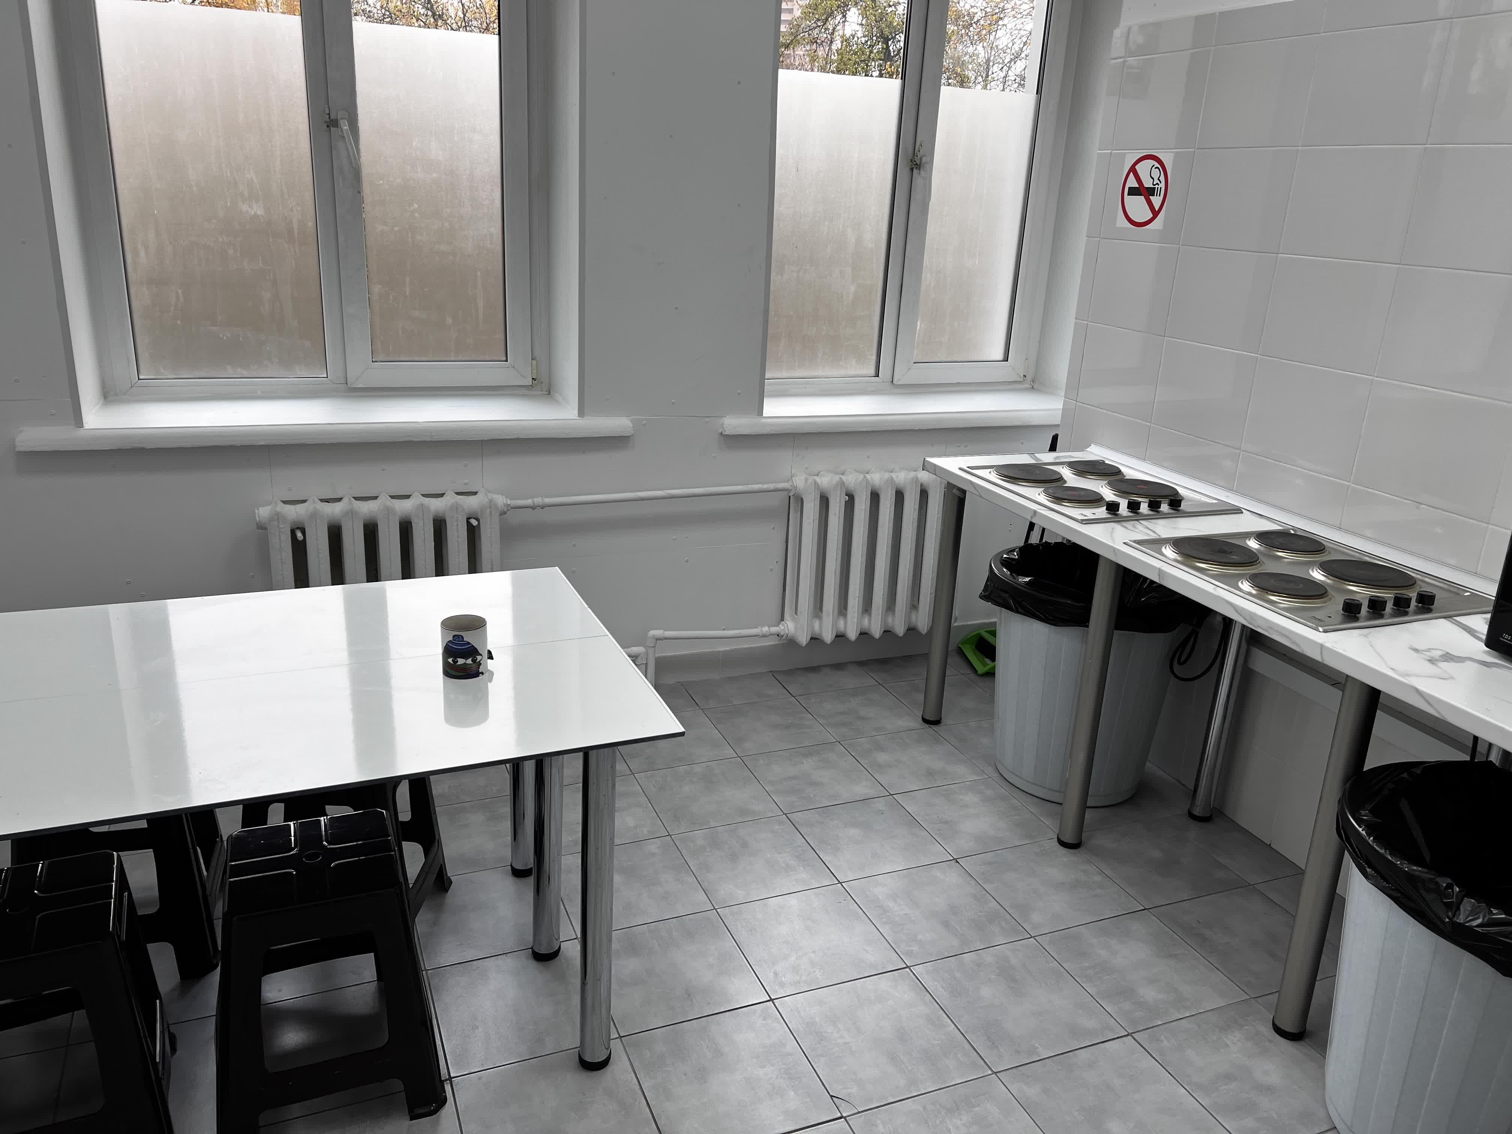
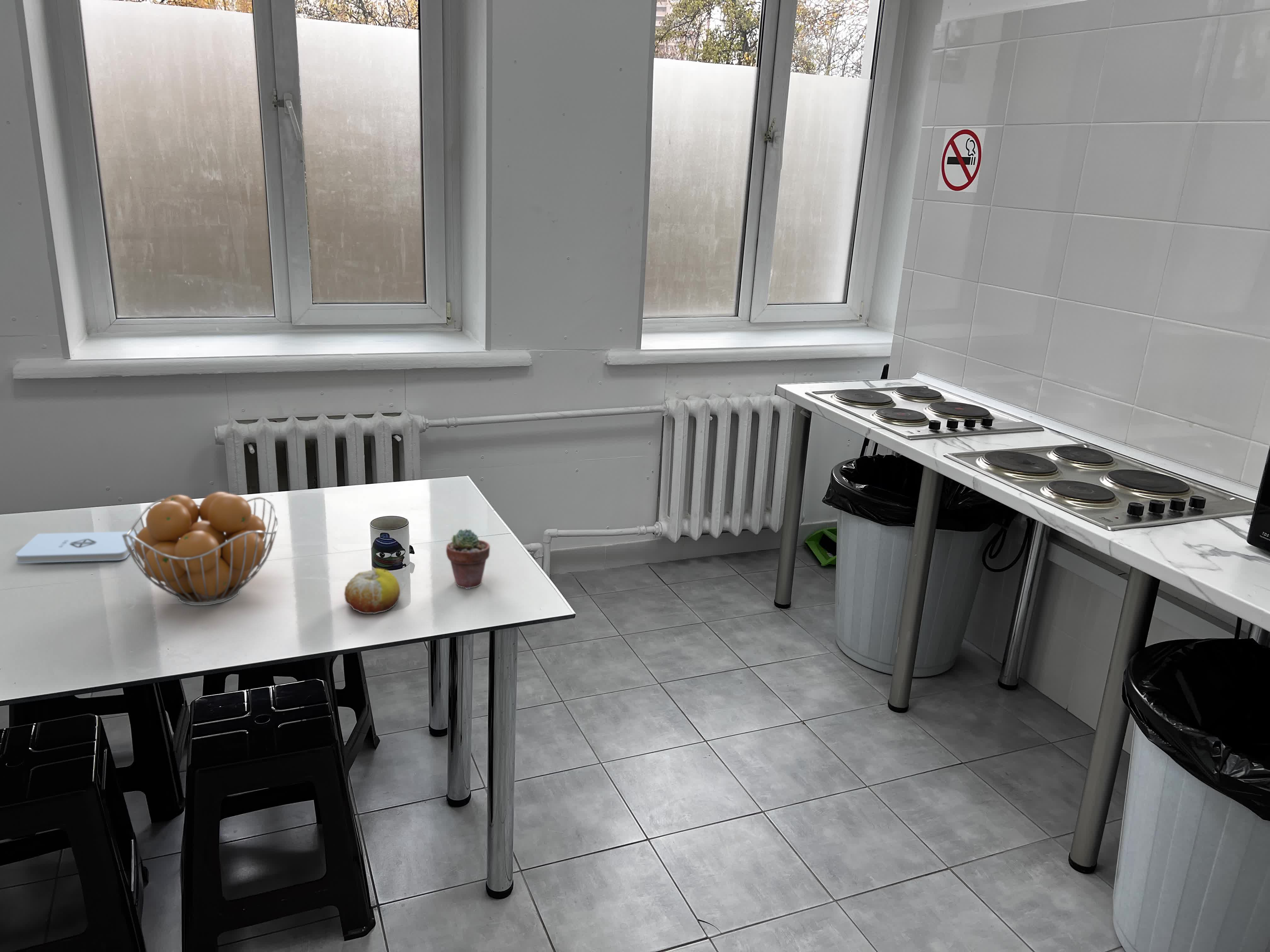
+ fruit [344,568,401,614]
+ notepad [15,531,140,564]
+ potted succulent [446,529,490,589]
+ fruit basket [122,491,278,606]
